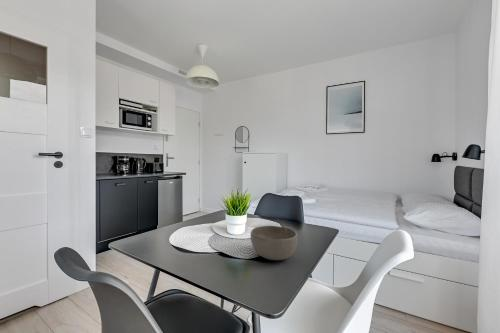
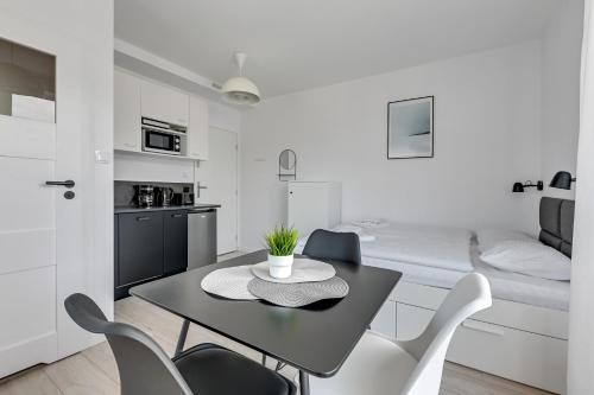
- bowl [250,225,299,261]
